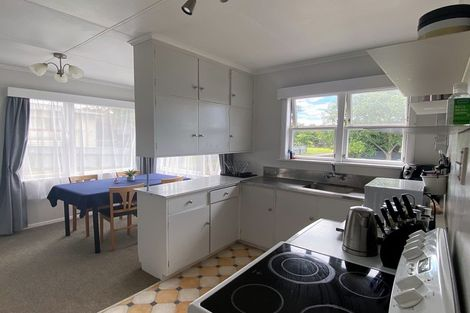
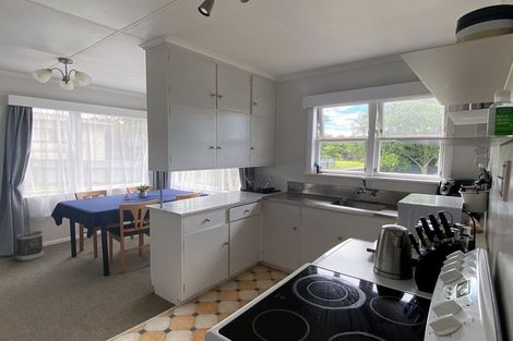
+ wastebasket [15,230,45,261]
